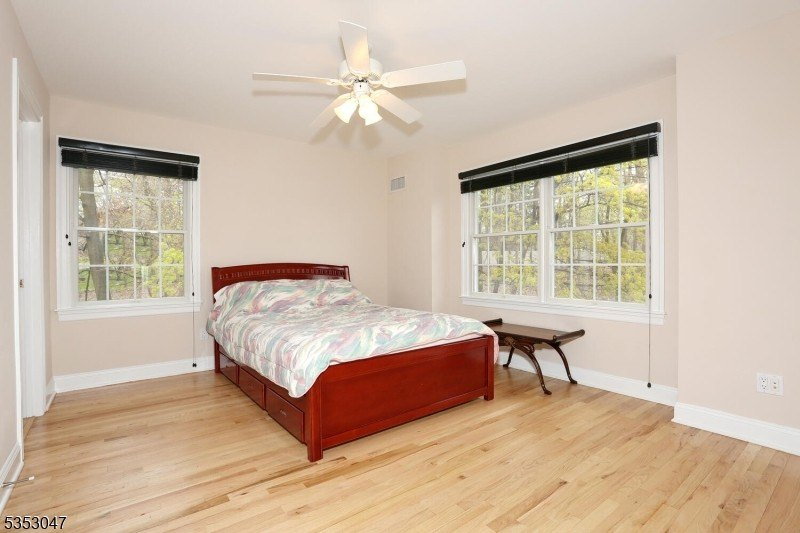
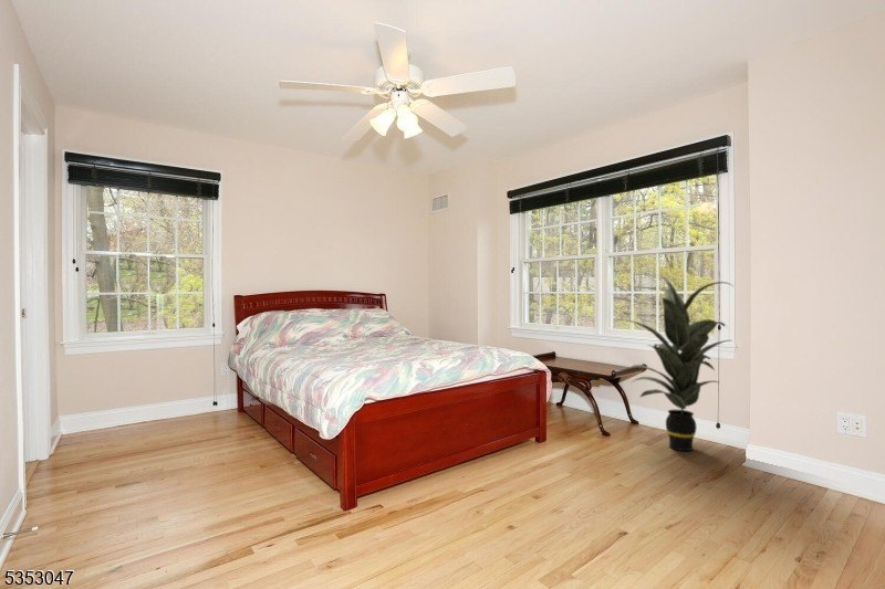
+ indoor plant [615,273,736,452]
